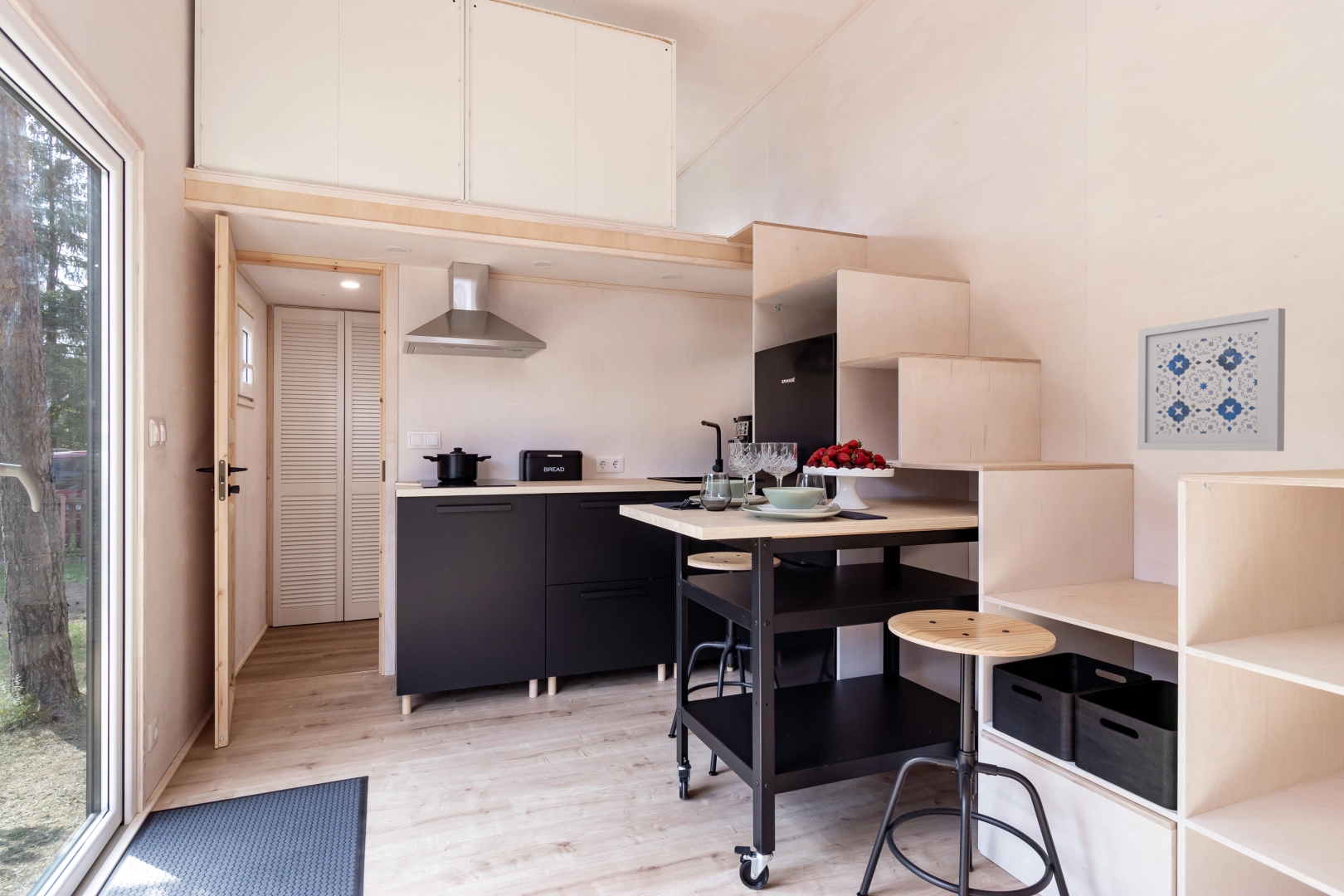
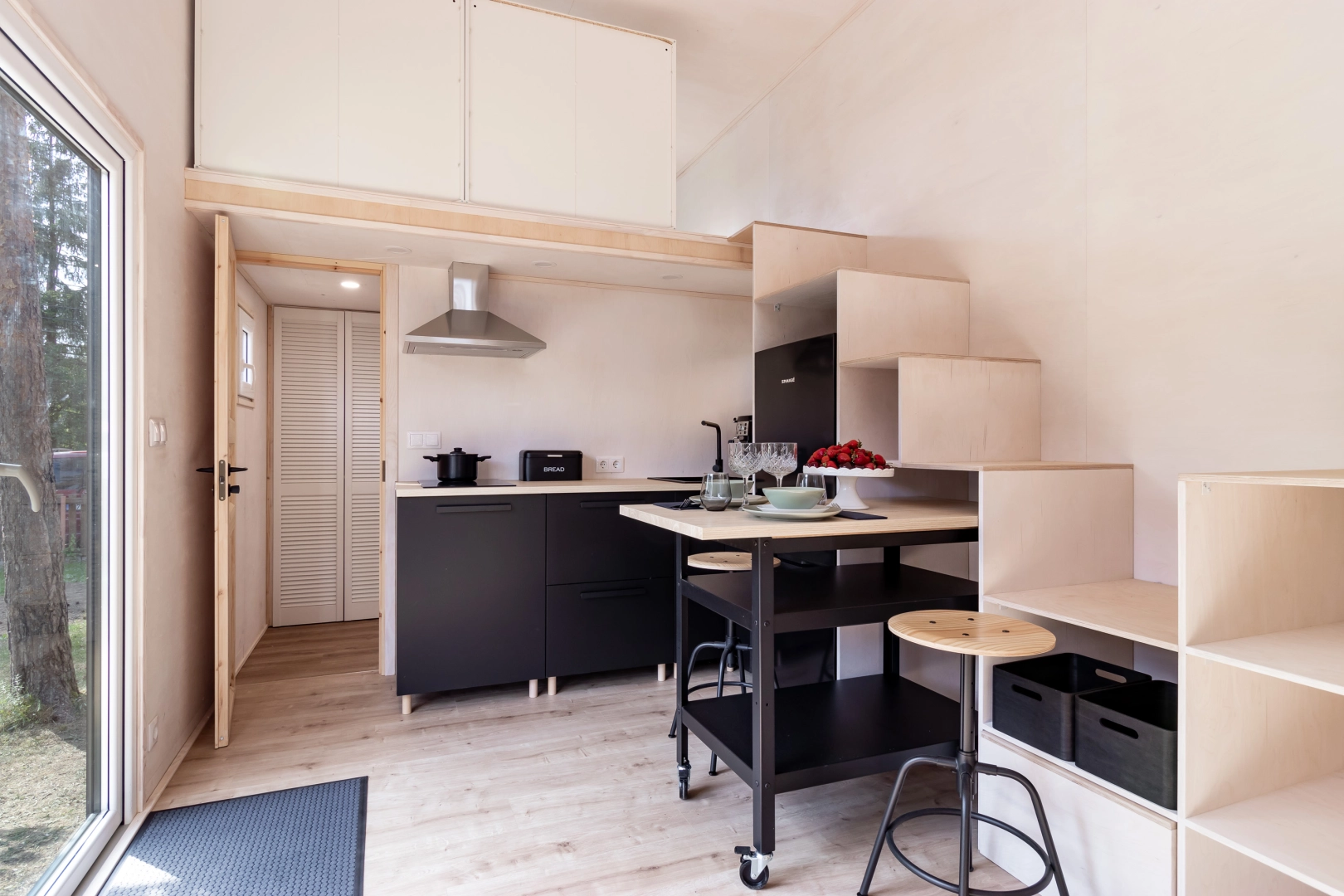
- wall art [1137,307,1286,452]
